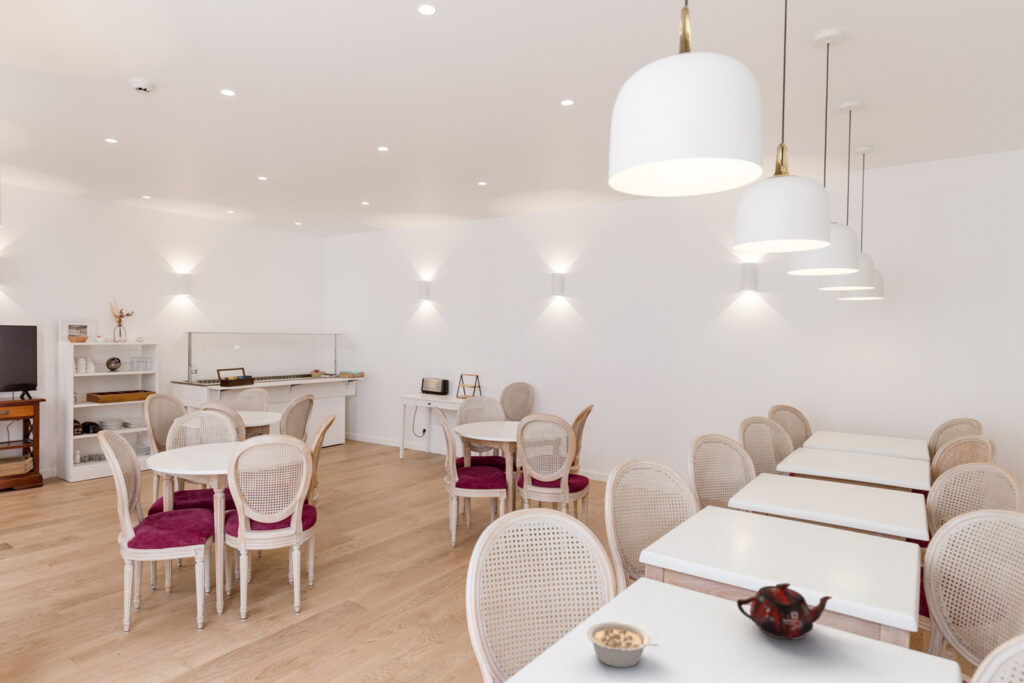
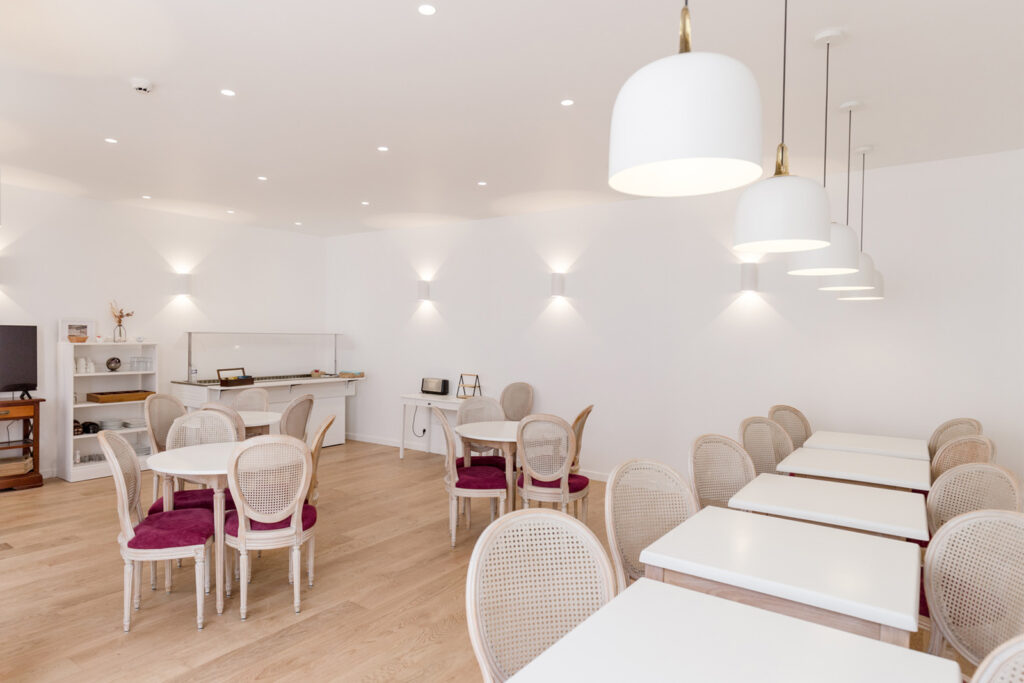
- legume [586,621,660,668]
- teapot [736,582,834,641]
